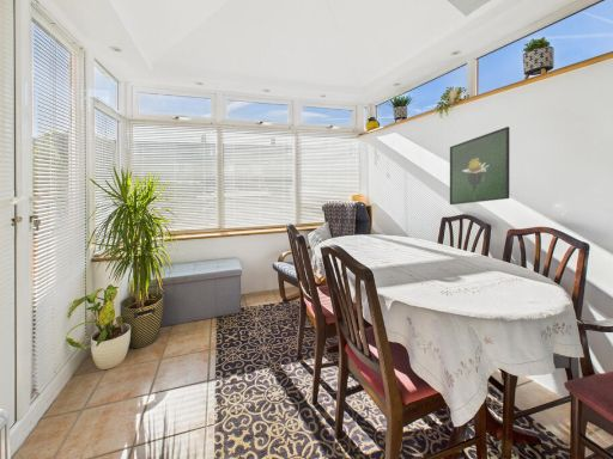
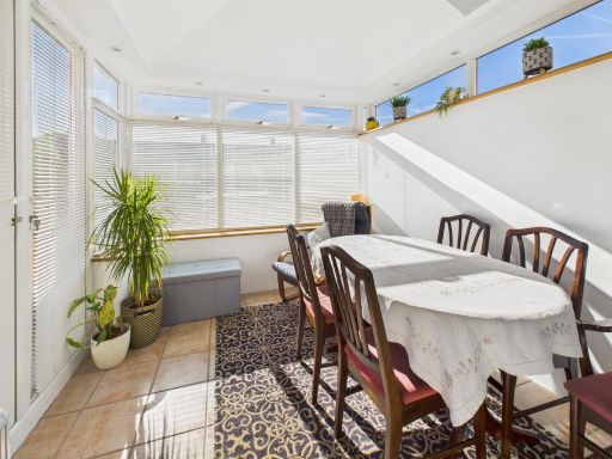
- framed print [449,126,510,206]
